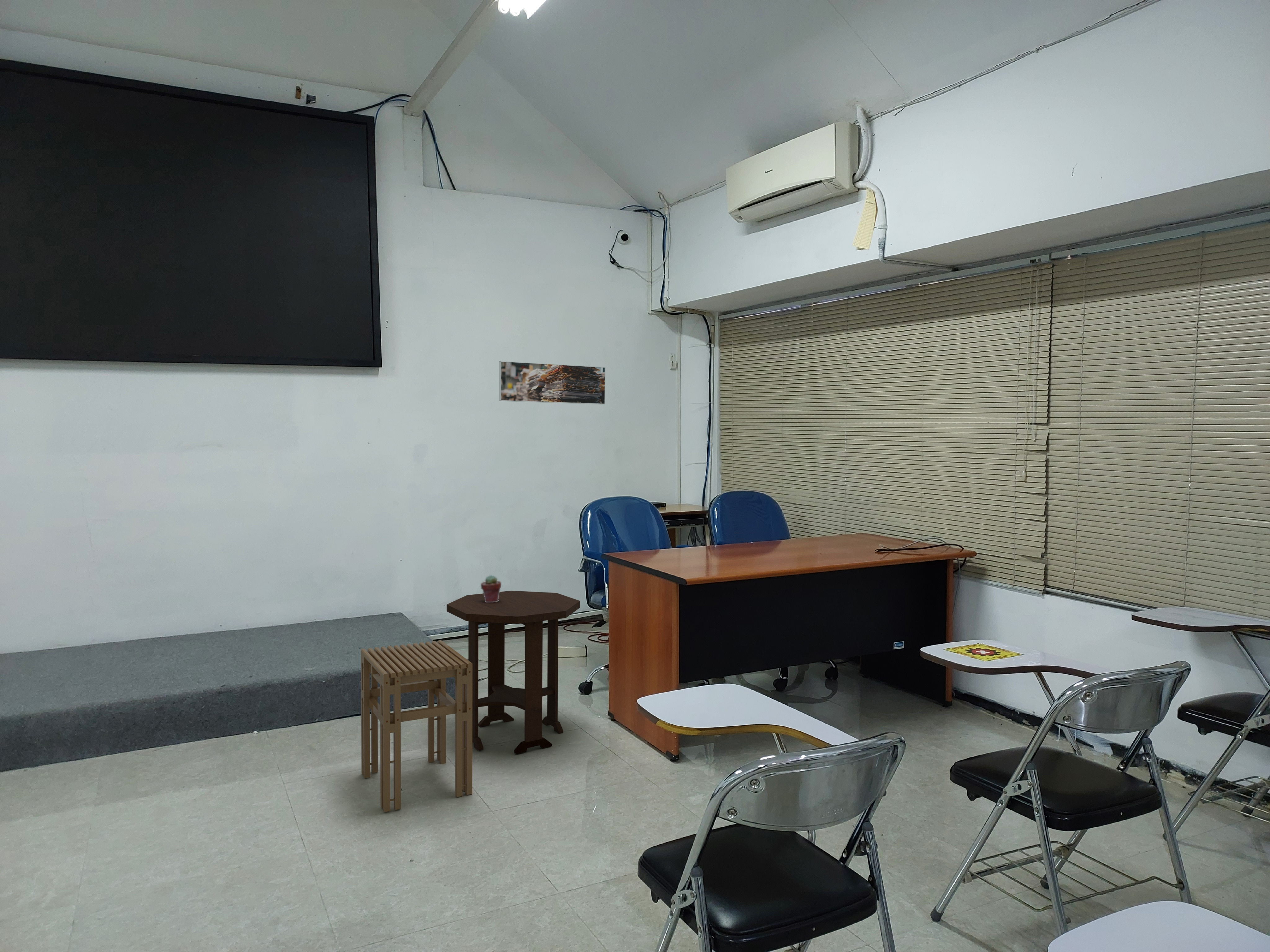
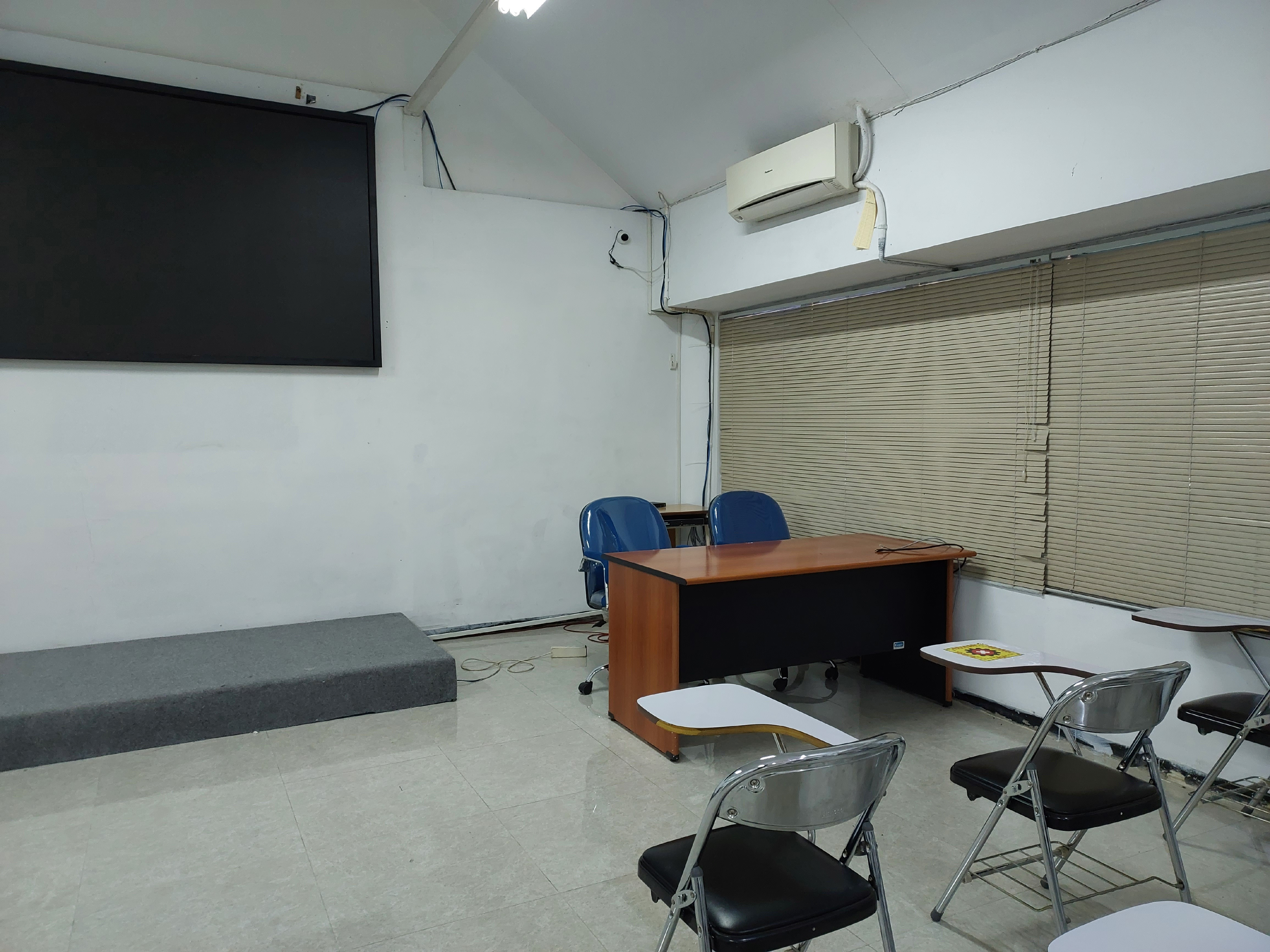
- potted succulent [480,575,502,602]
- stool [361,640,473,813]
- side table [446,590,580,754]
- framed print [499,361,606,405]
